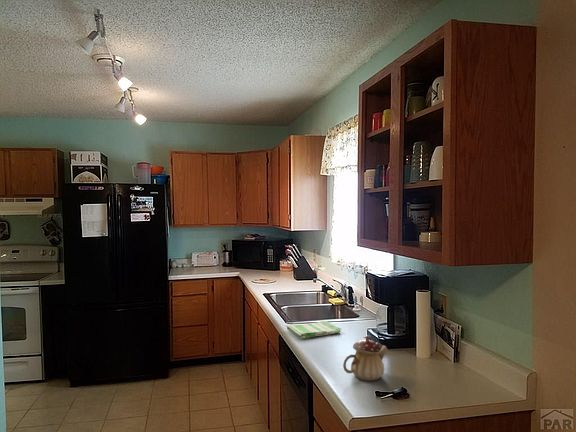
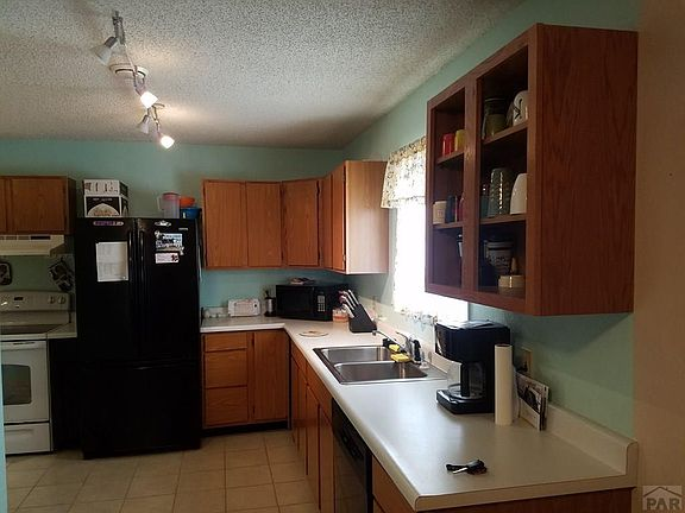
- teapot [342,334,389,382]
- dish towel [286,320,342,340]
